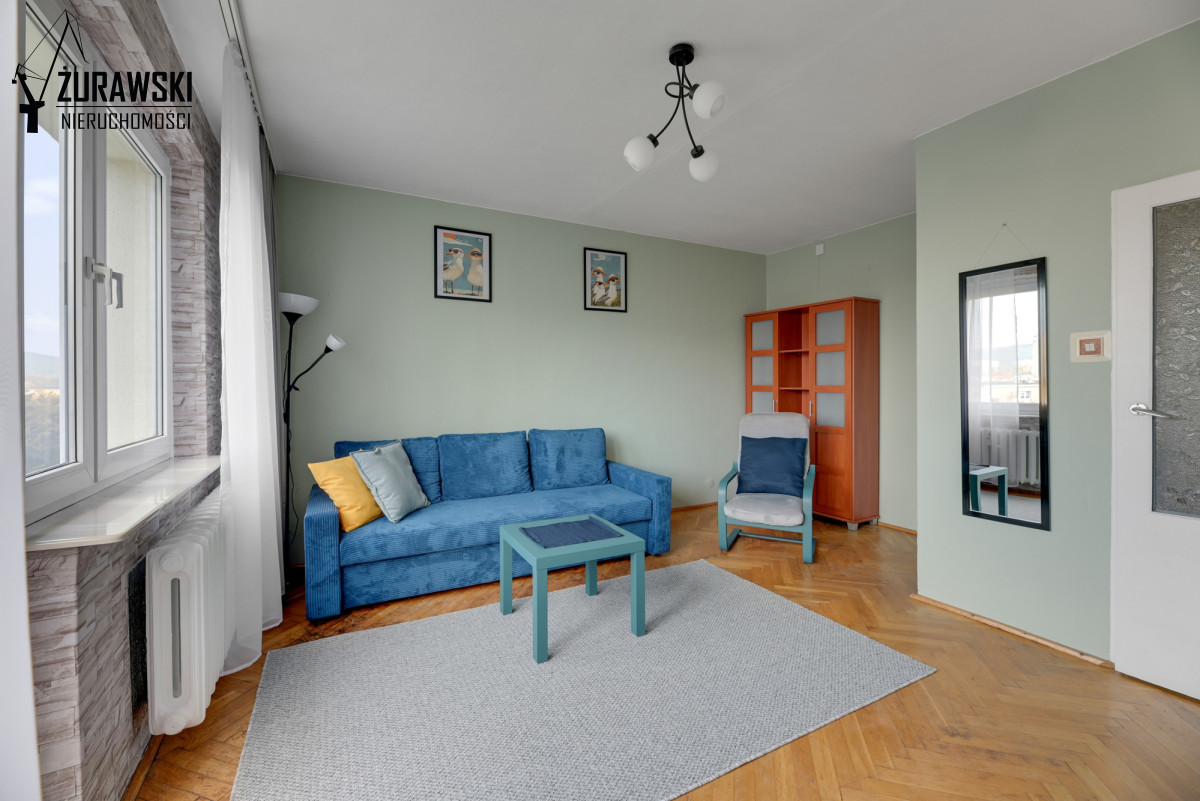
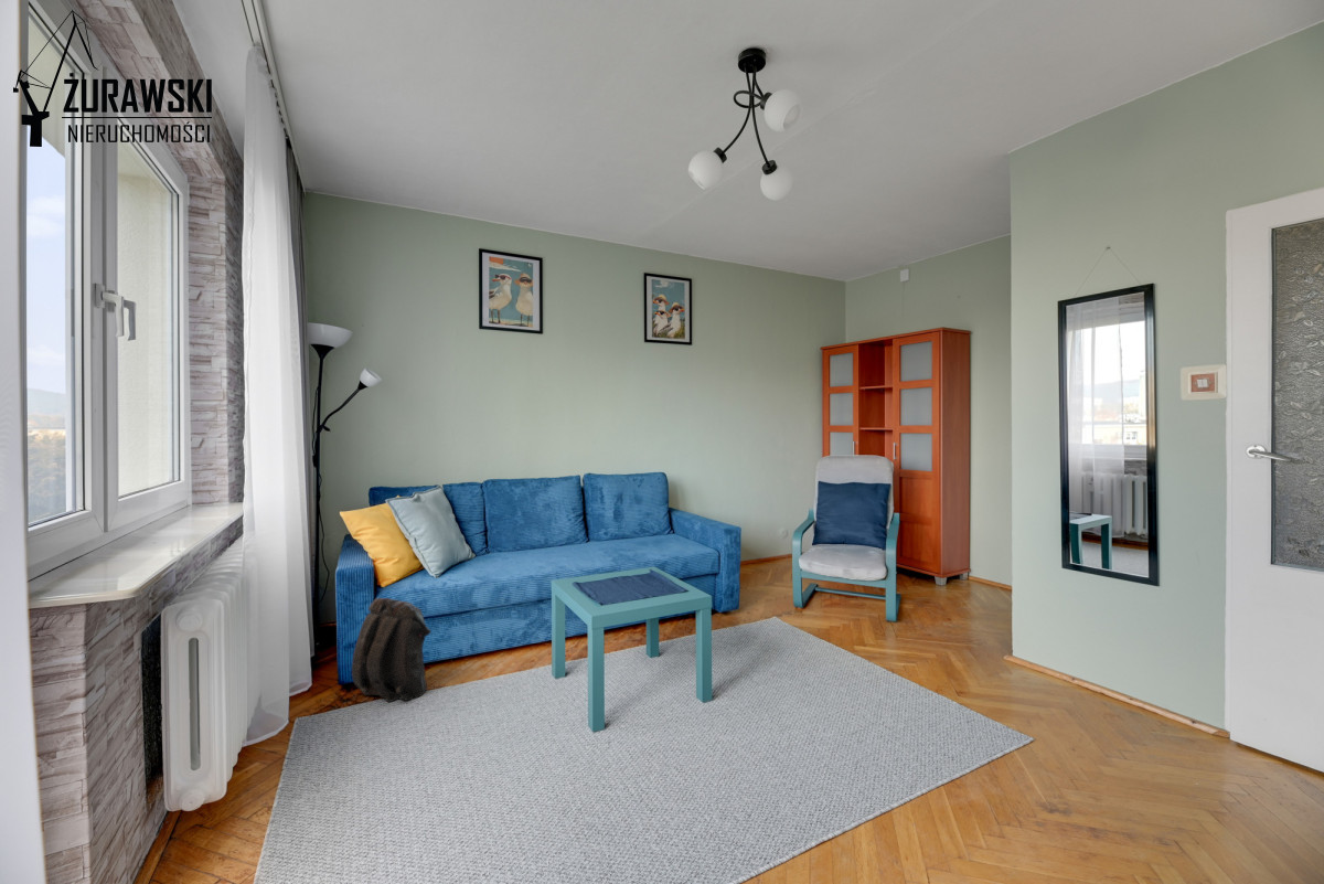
+ backpack [351,597,431,703]
